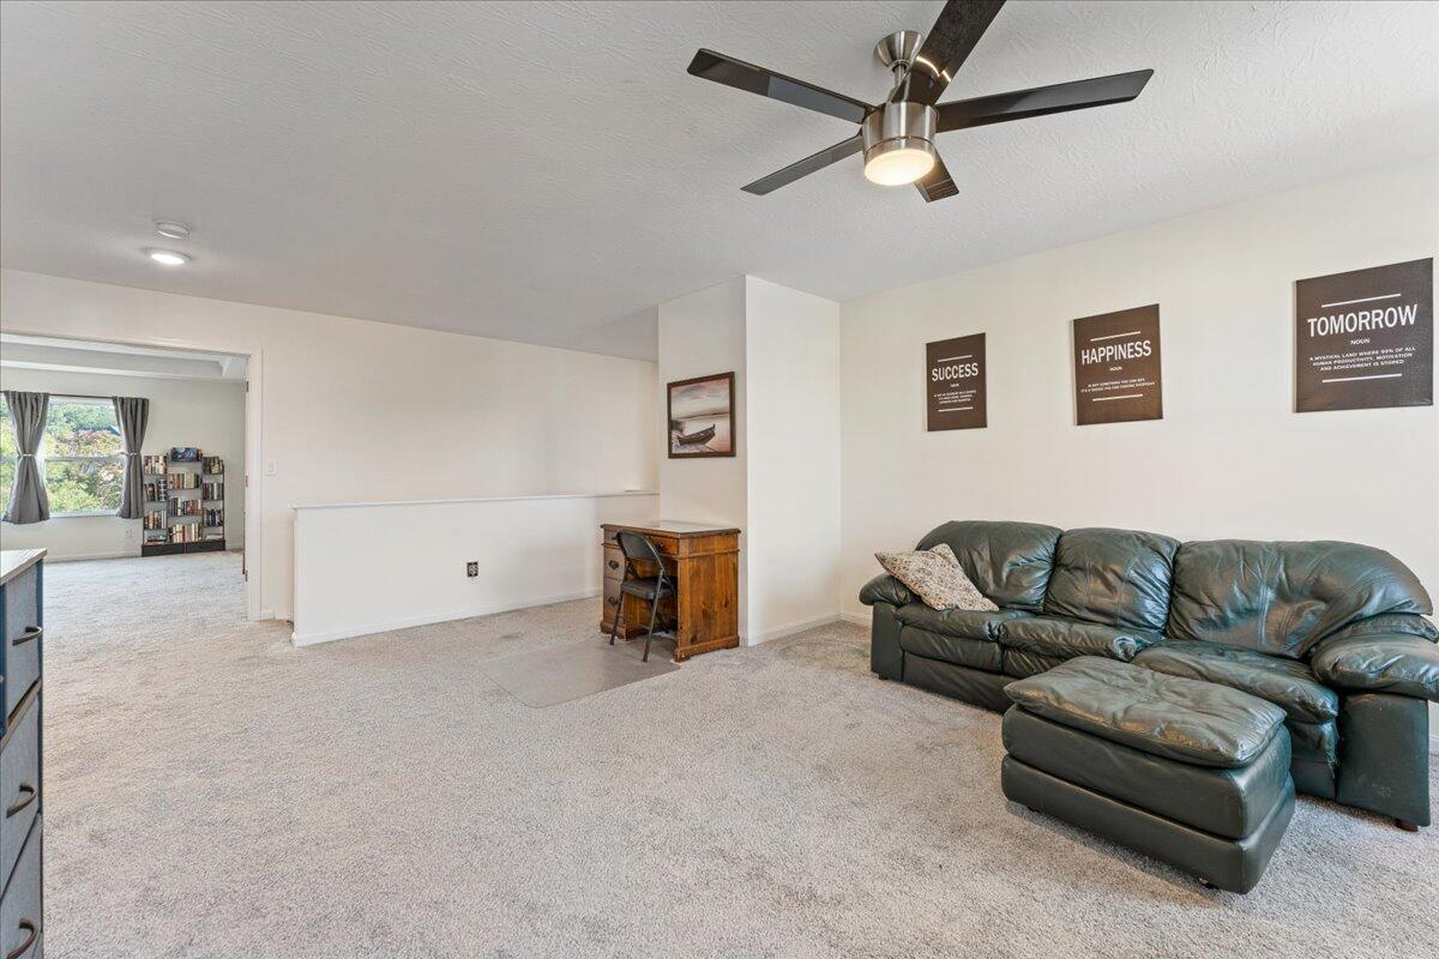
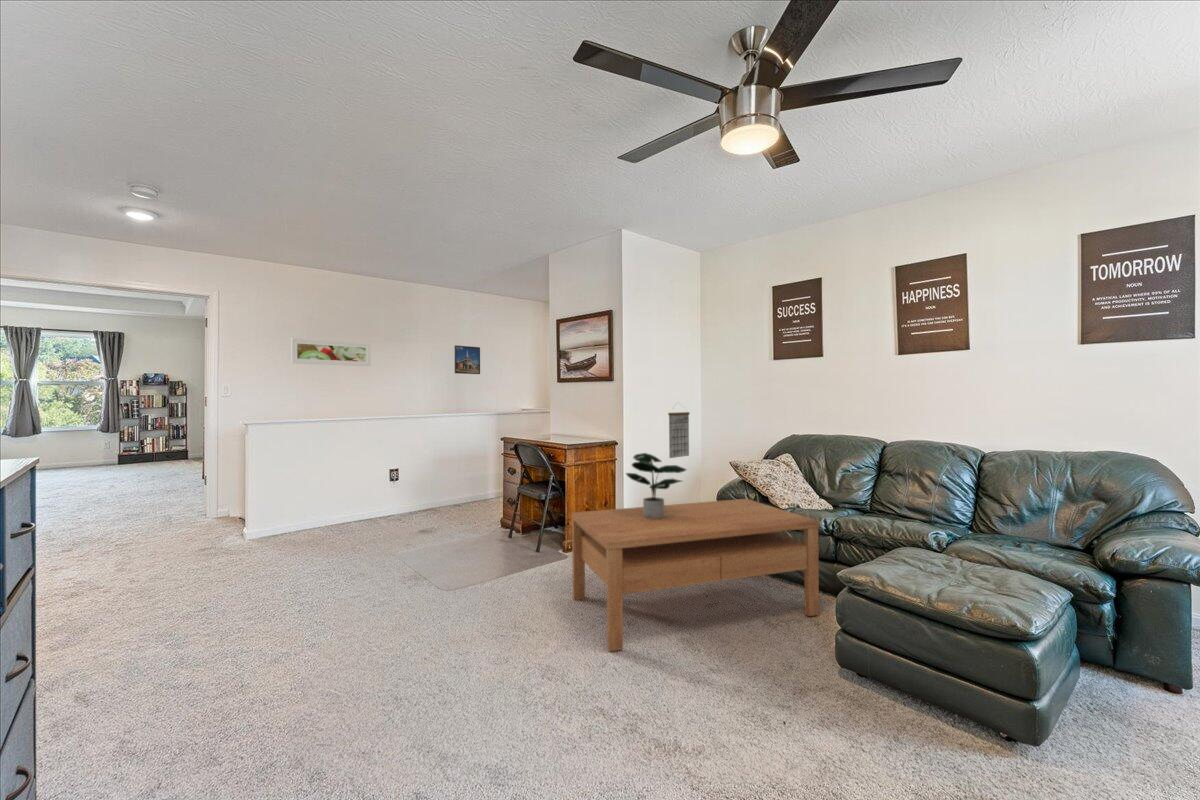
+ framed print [454,344,481,375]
+ calendar [667,401,691,459]
+ coffee table [570,498,820,652]
+ potted plant [625,452,688,519]
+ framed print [290,337,371,367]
